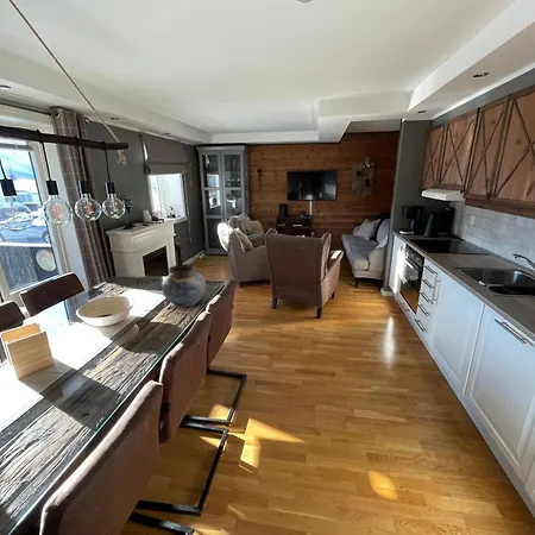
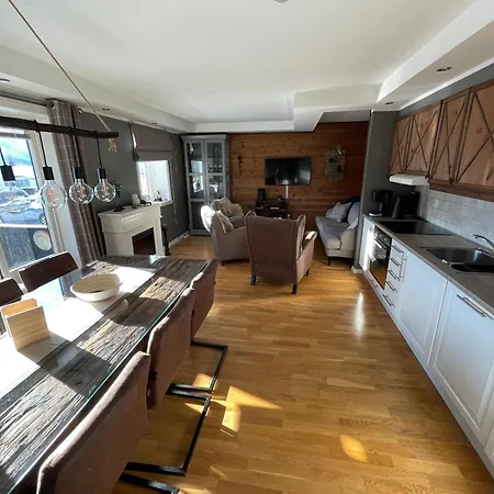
- vase [160,263,207,308]
